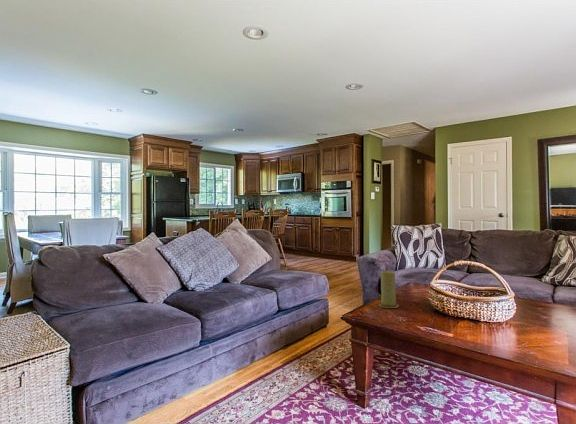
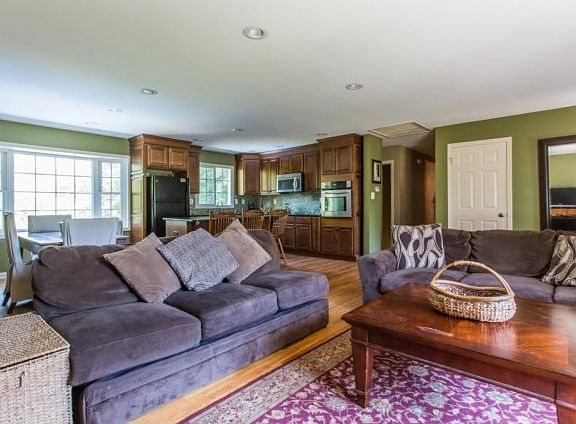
- candle [378,270,400,309]
